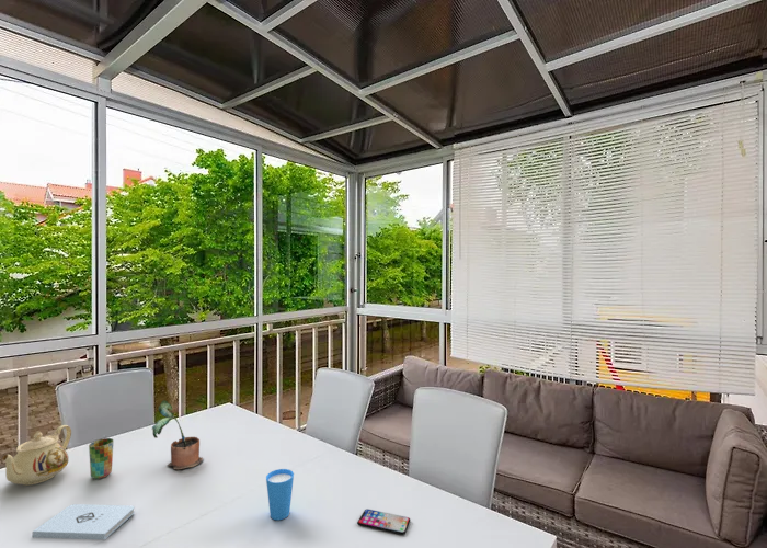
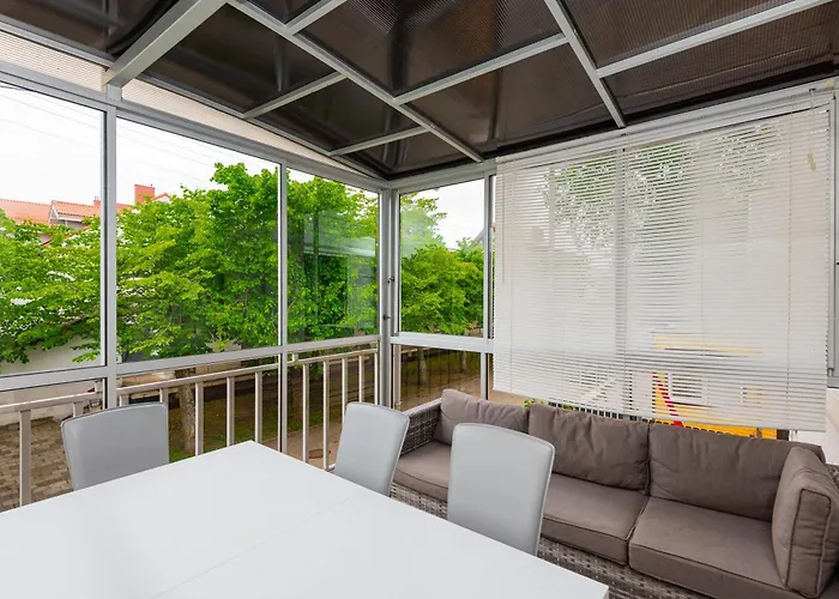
- cup [88,437,115,480]
- potted plant [151,399,204,470]
- smartphone [356,507,411,536]
- cup [265,468,295,521]
- notepad [32,503,136,540]
- teapot [0,424,72,487]
